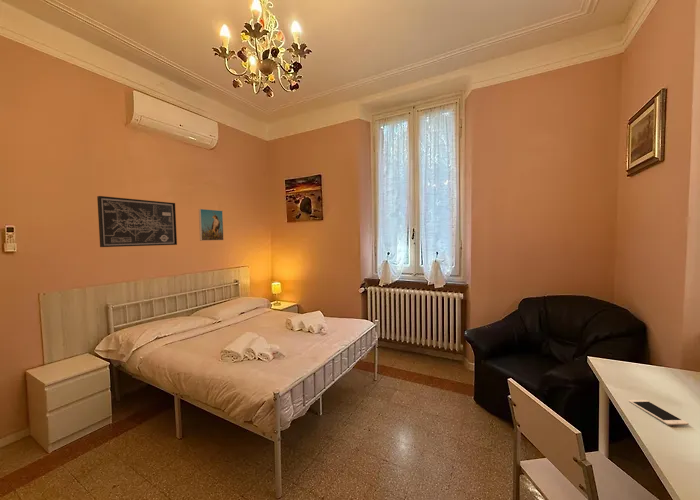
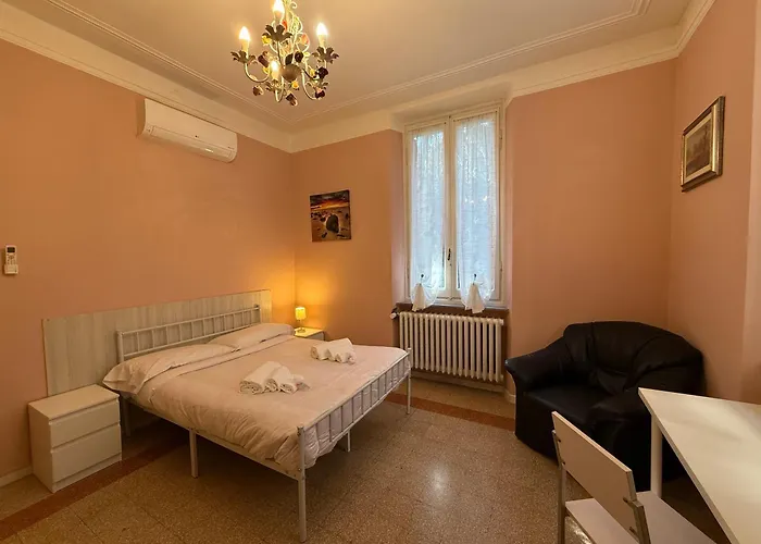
- wall art [96,195,178,248]
- cell phone [628,399,690,426]
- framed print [198,208,225,242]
